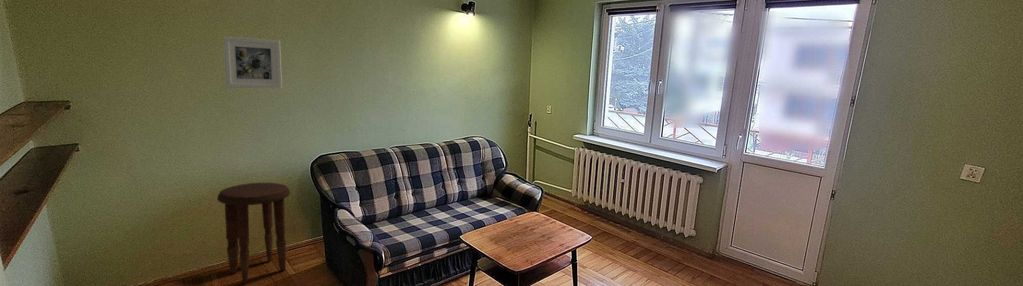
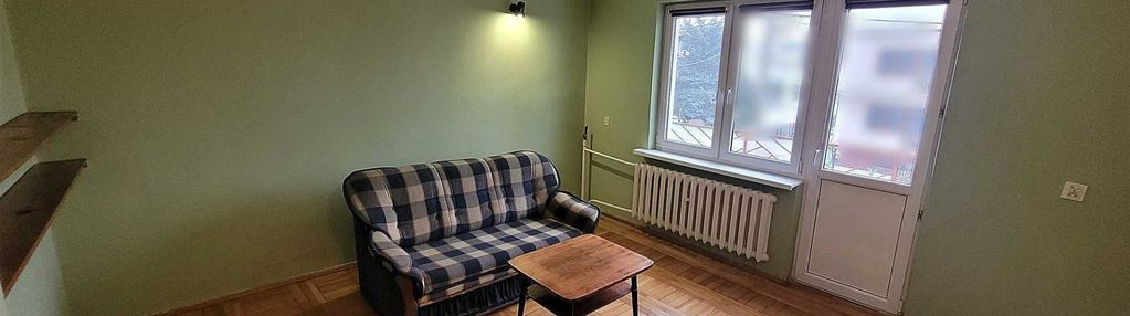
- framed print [222,35,283,89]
- side table [216,182,291,284]
